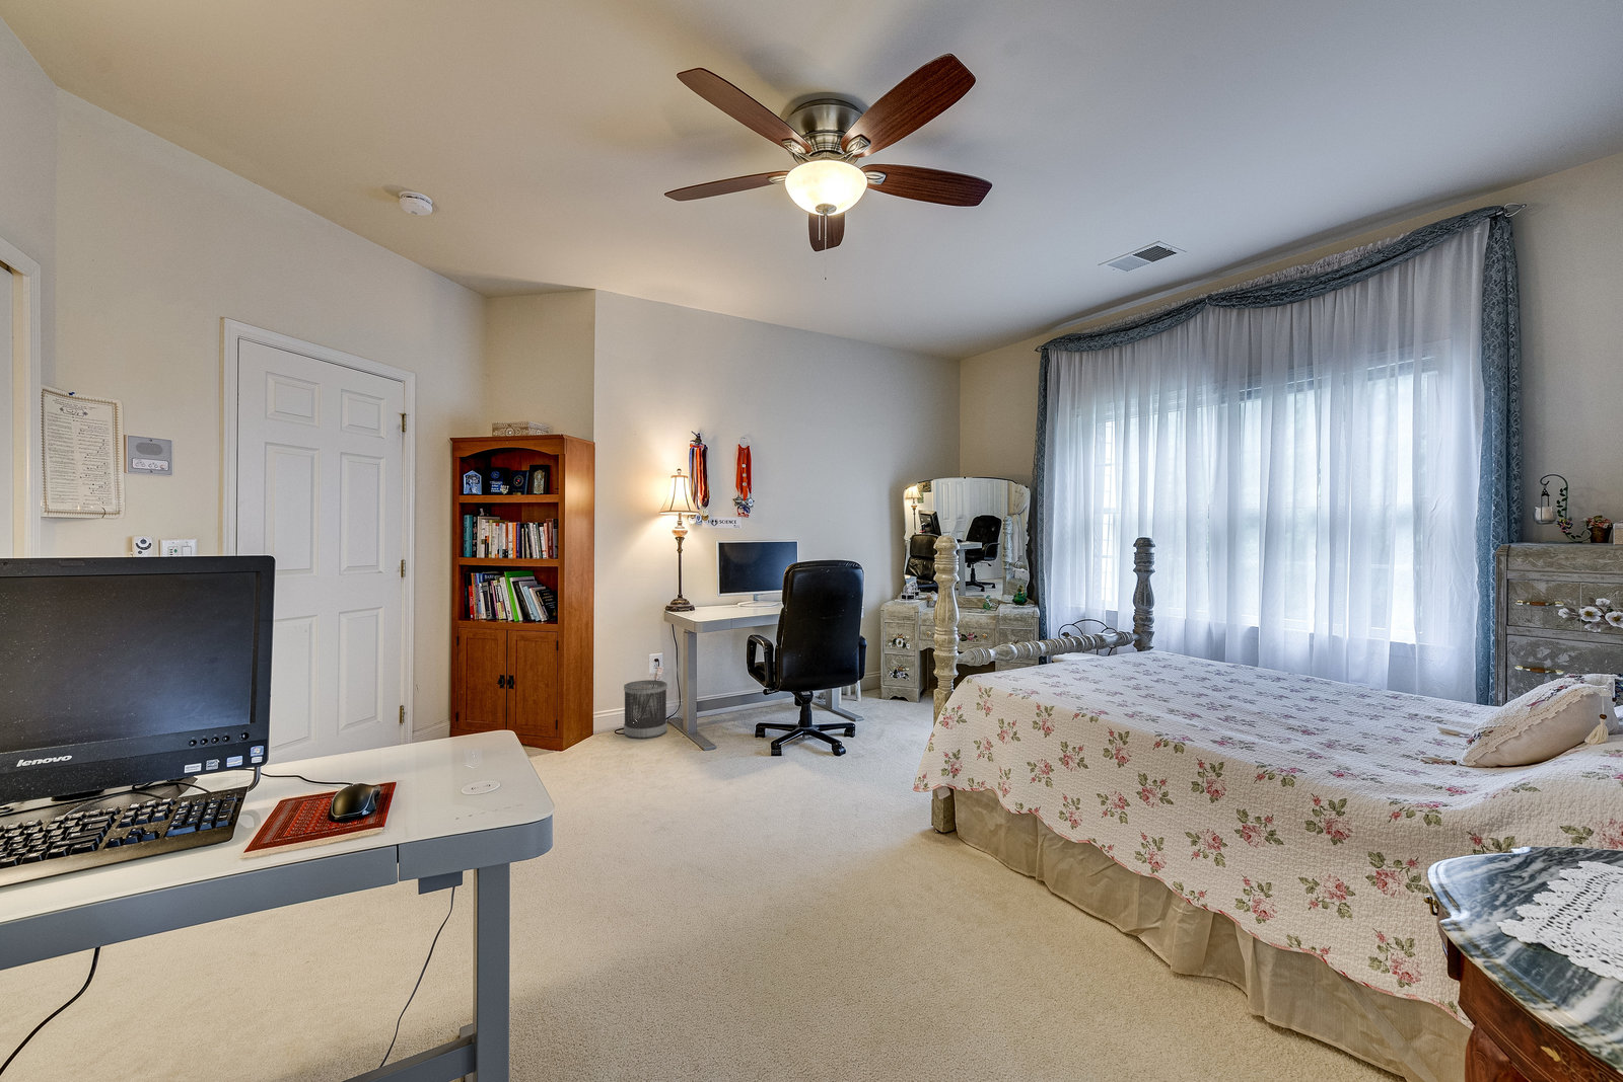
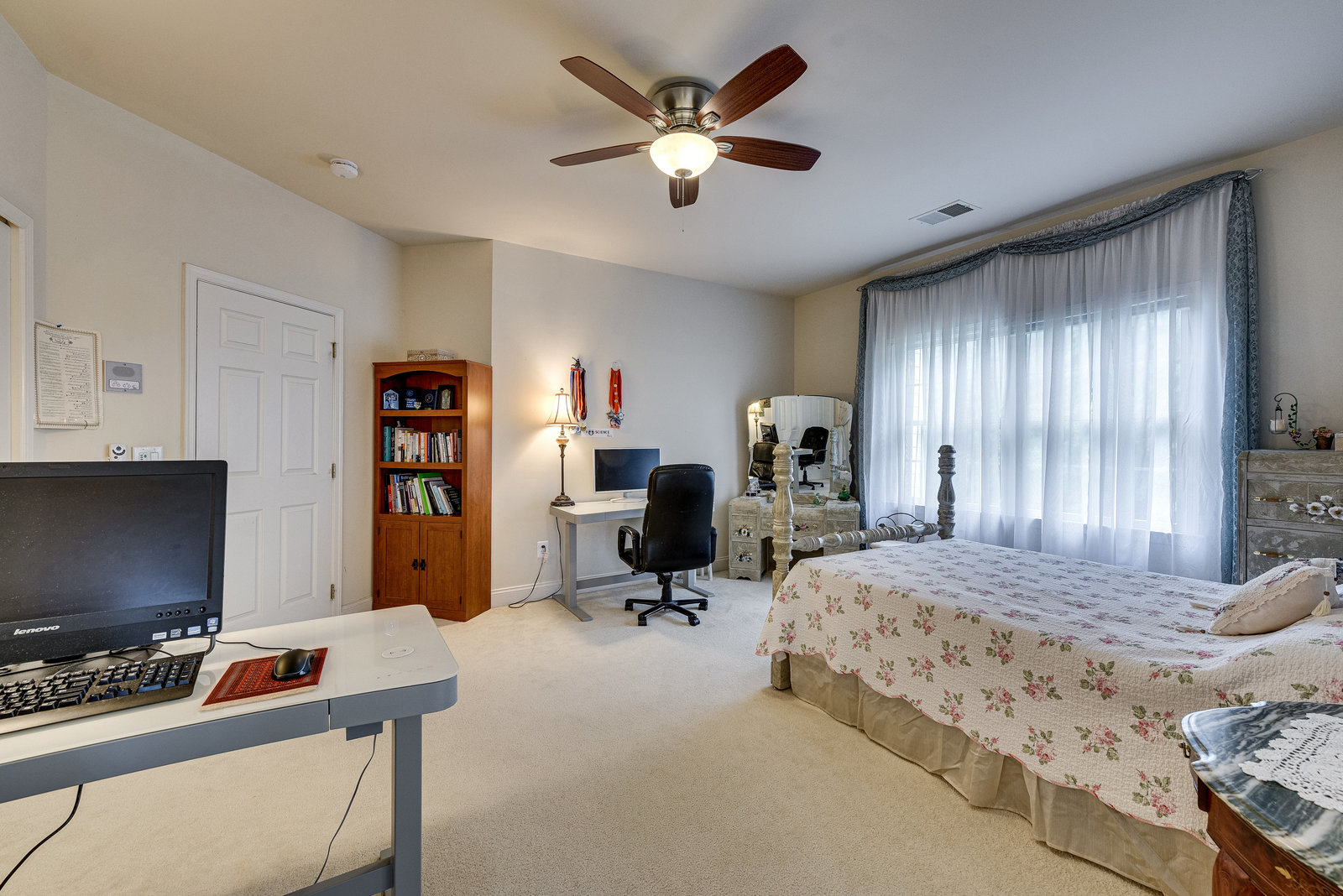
- wastebasket [622,679,668,739]
